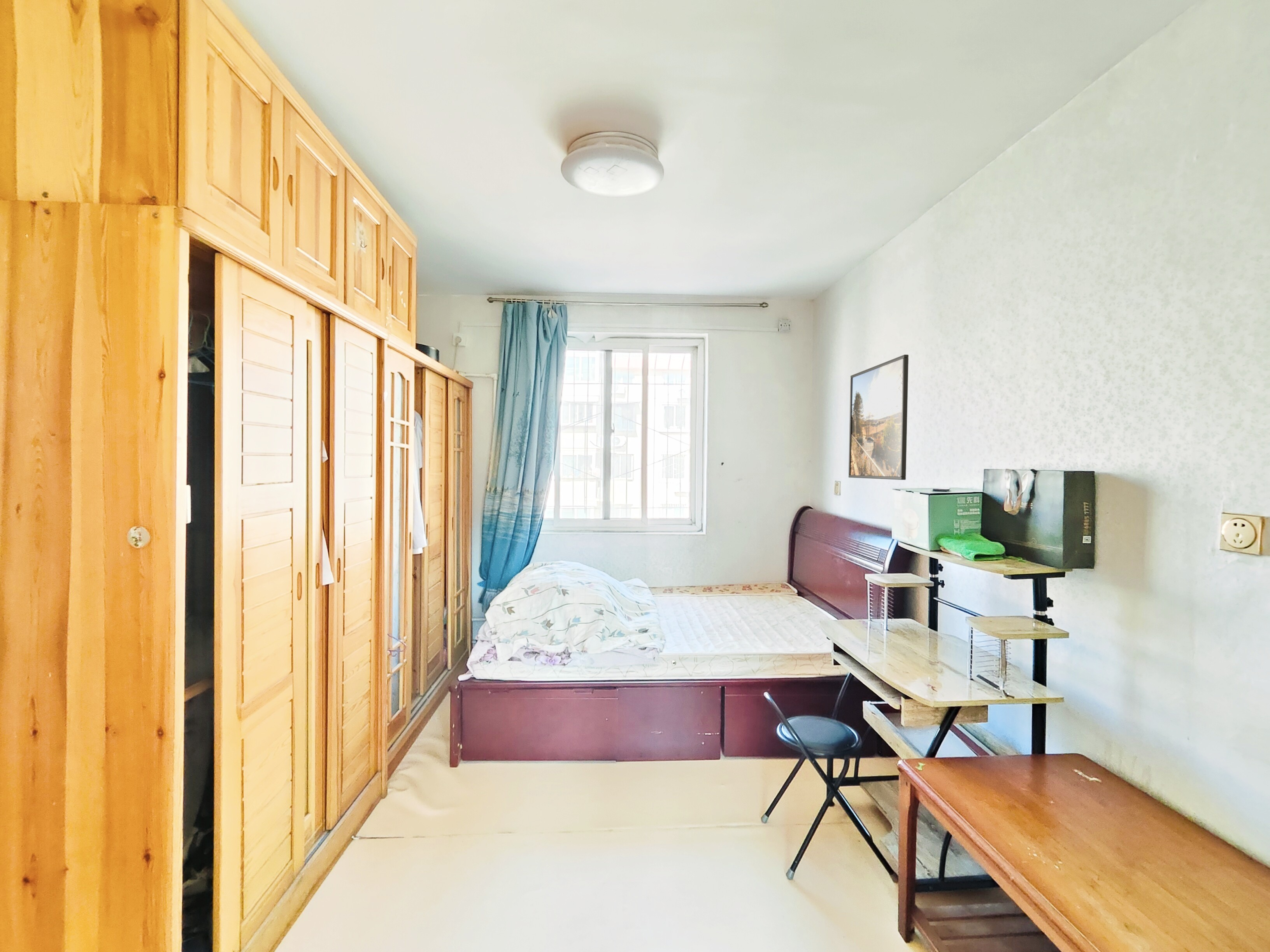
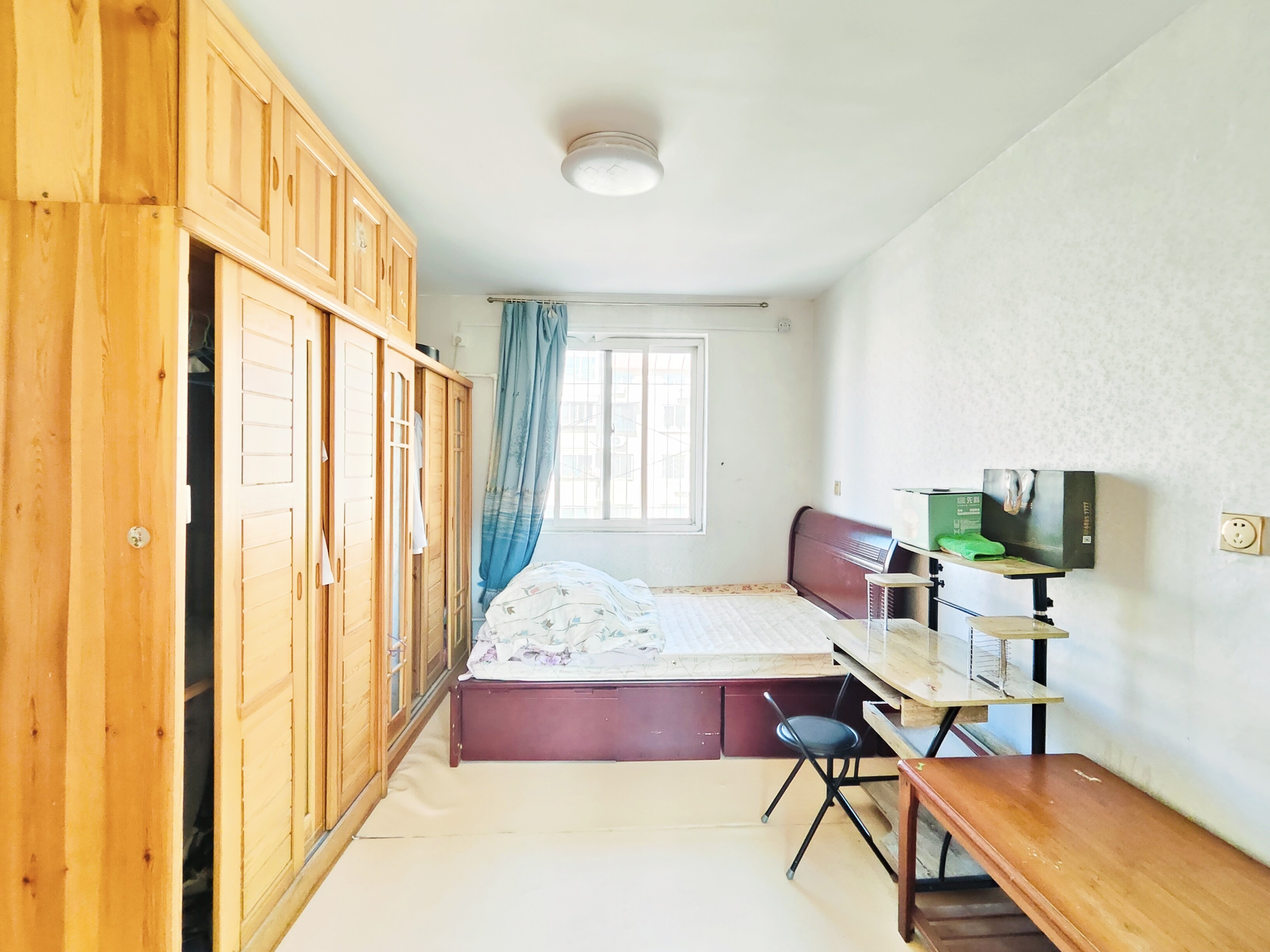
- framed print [848,354,909,480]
